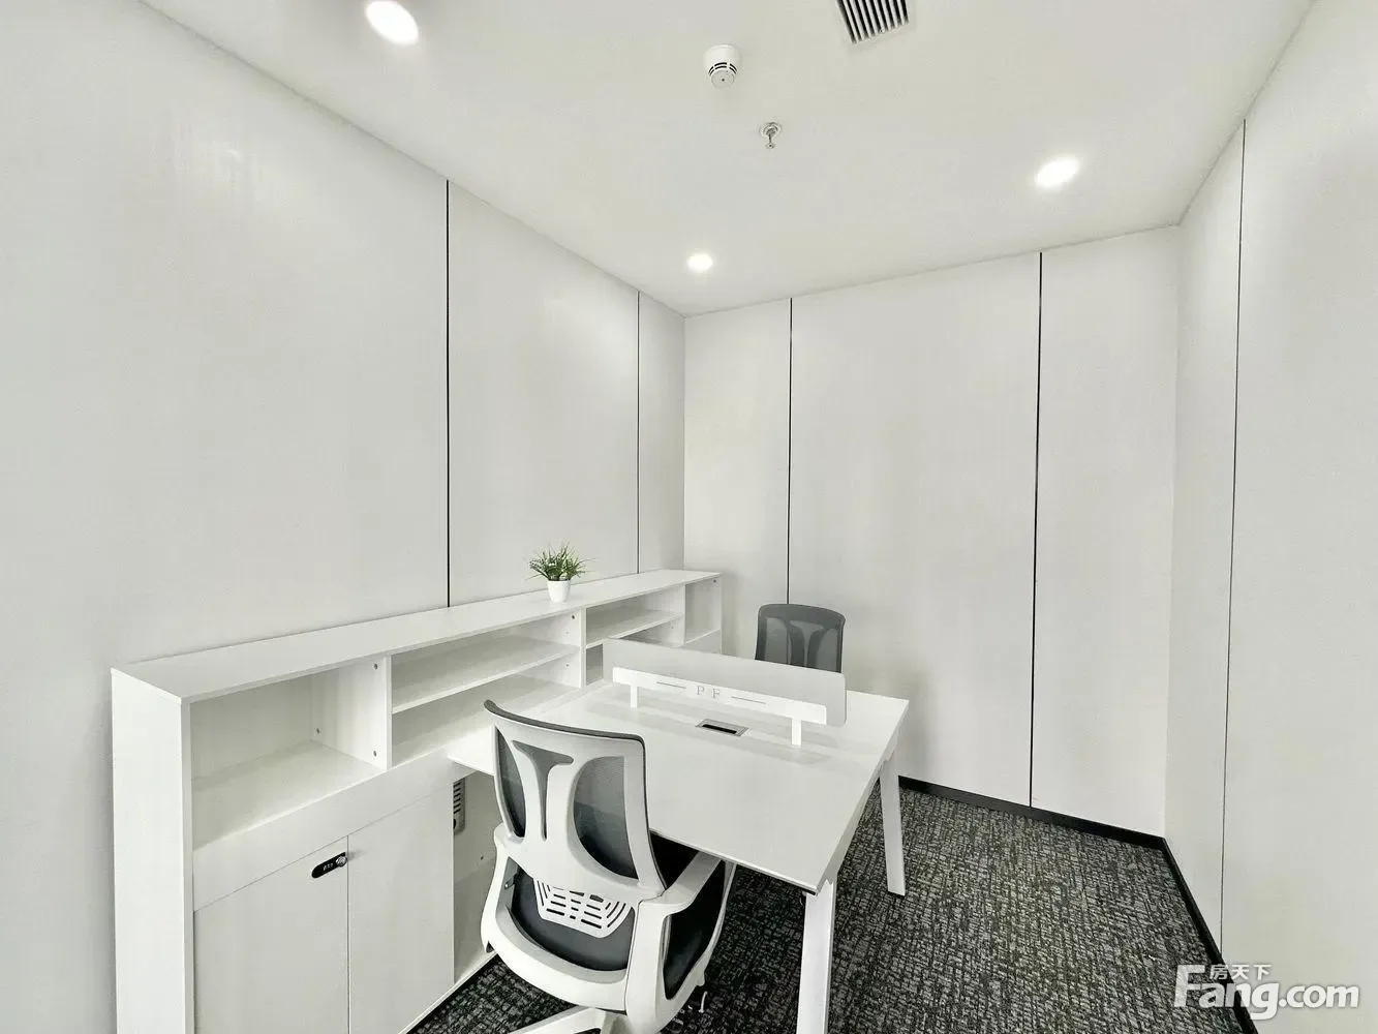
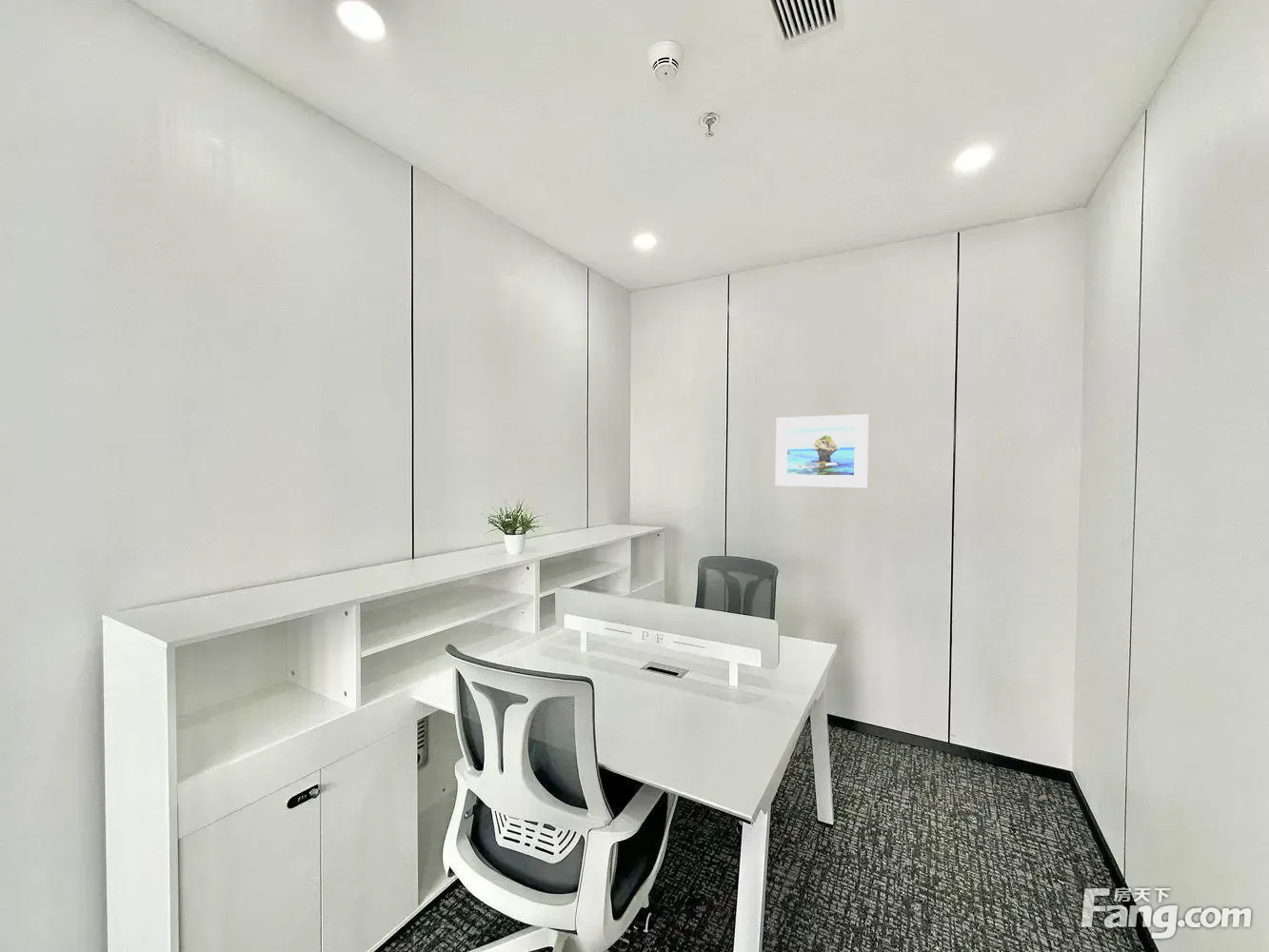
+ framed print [775,413,869,488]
